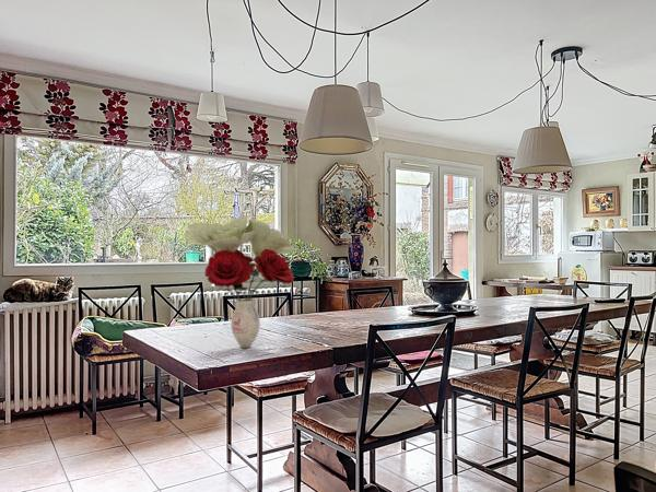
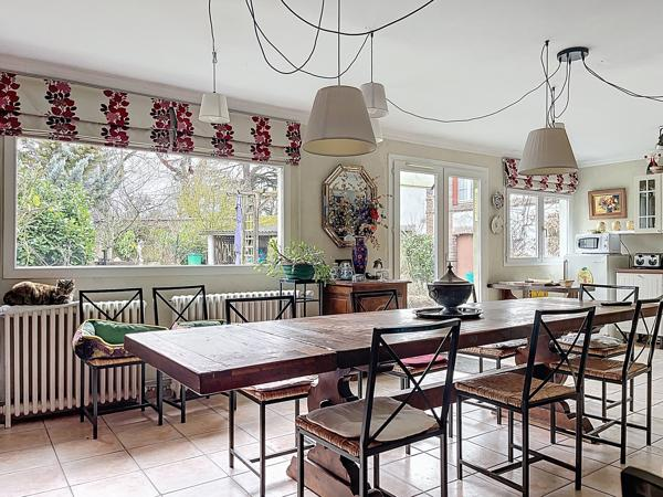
- flower bouquet [184,214,298,349]
